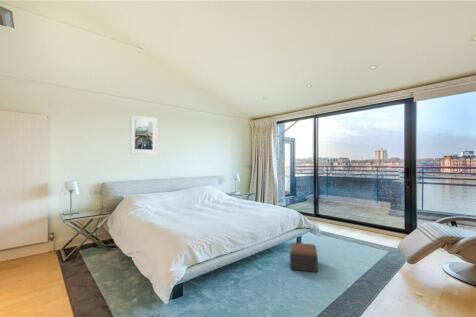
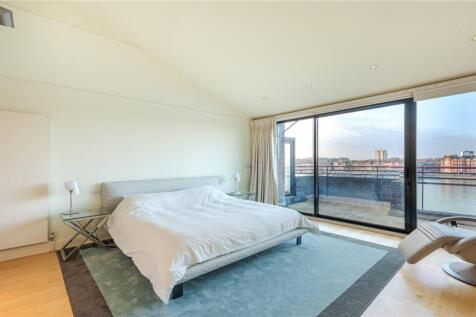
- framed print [129,114,158,155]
- footstool [289,242,319,273]
